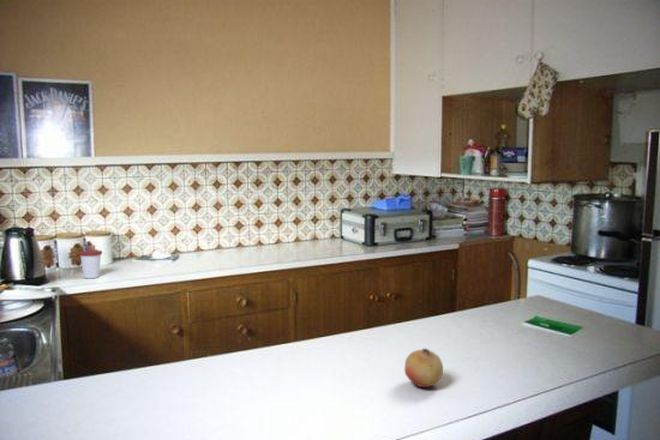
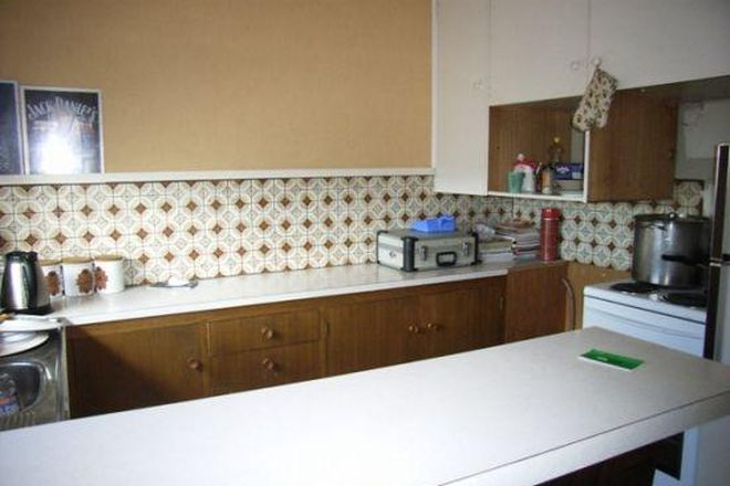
- fruit [404,347,444,388]
- cup [78,245,103,279]
